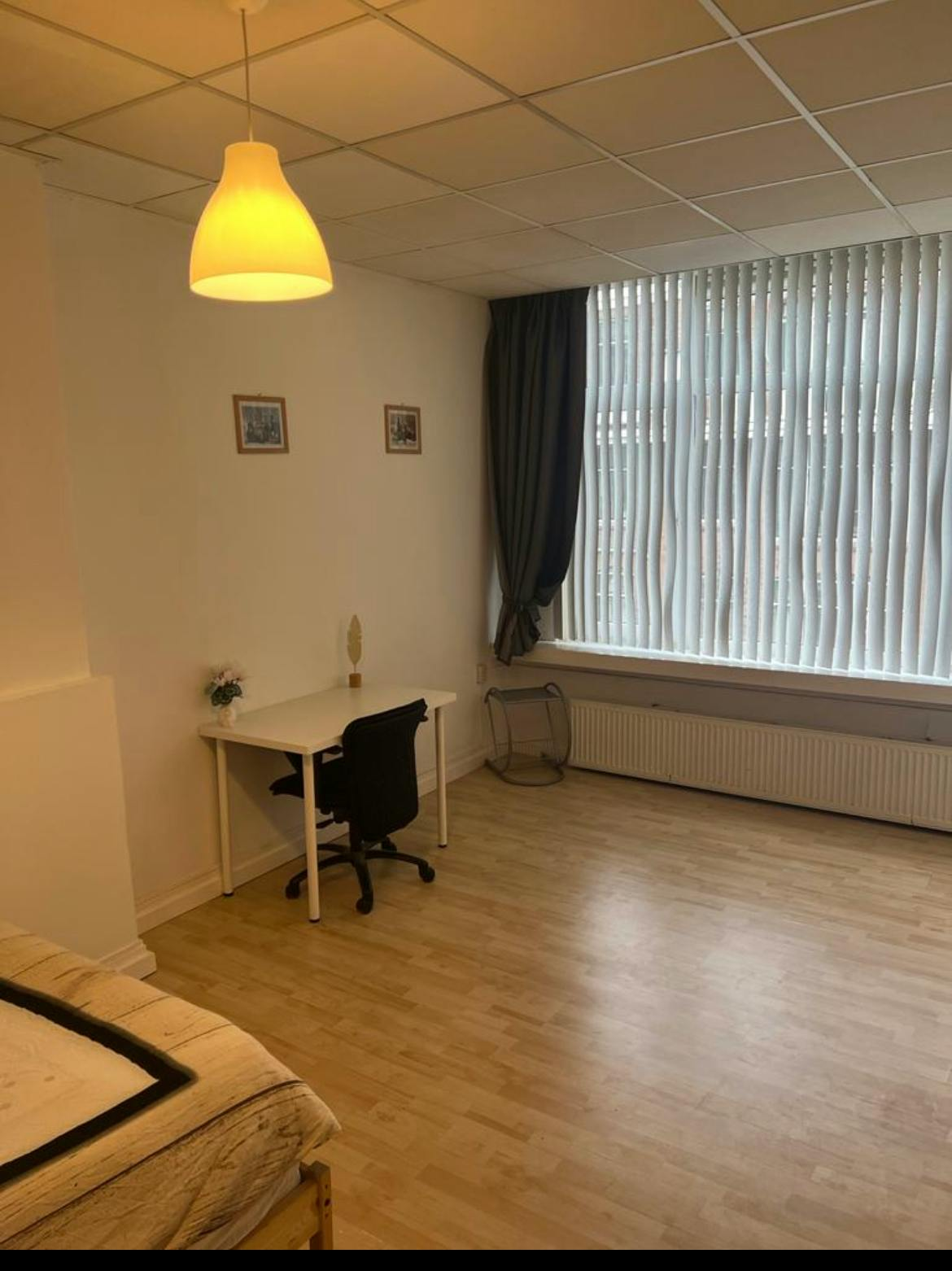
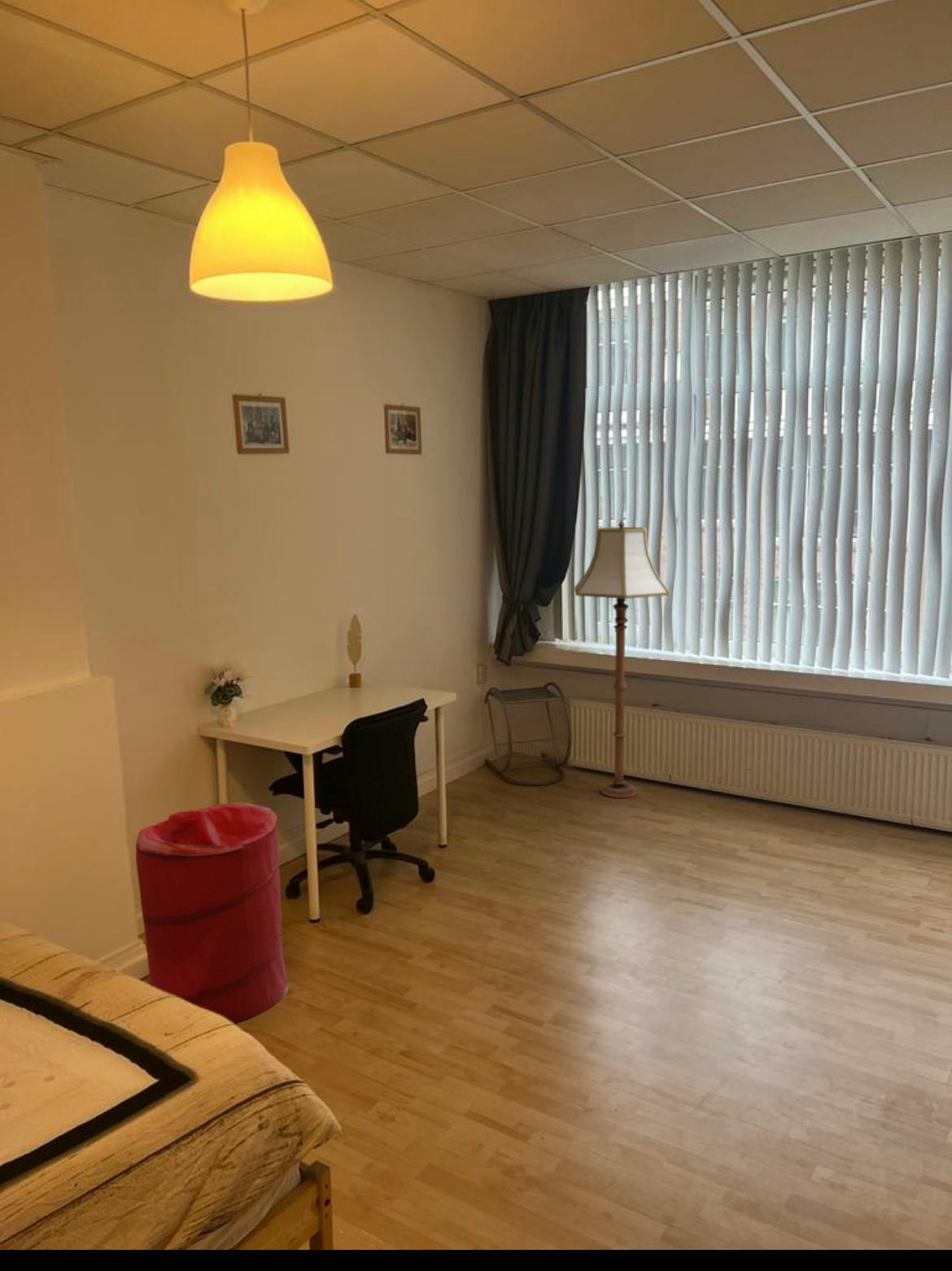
+ floor lamp [574,518,671,799]
+ laundry hamper [135,801,289,1024]
